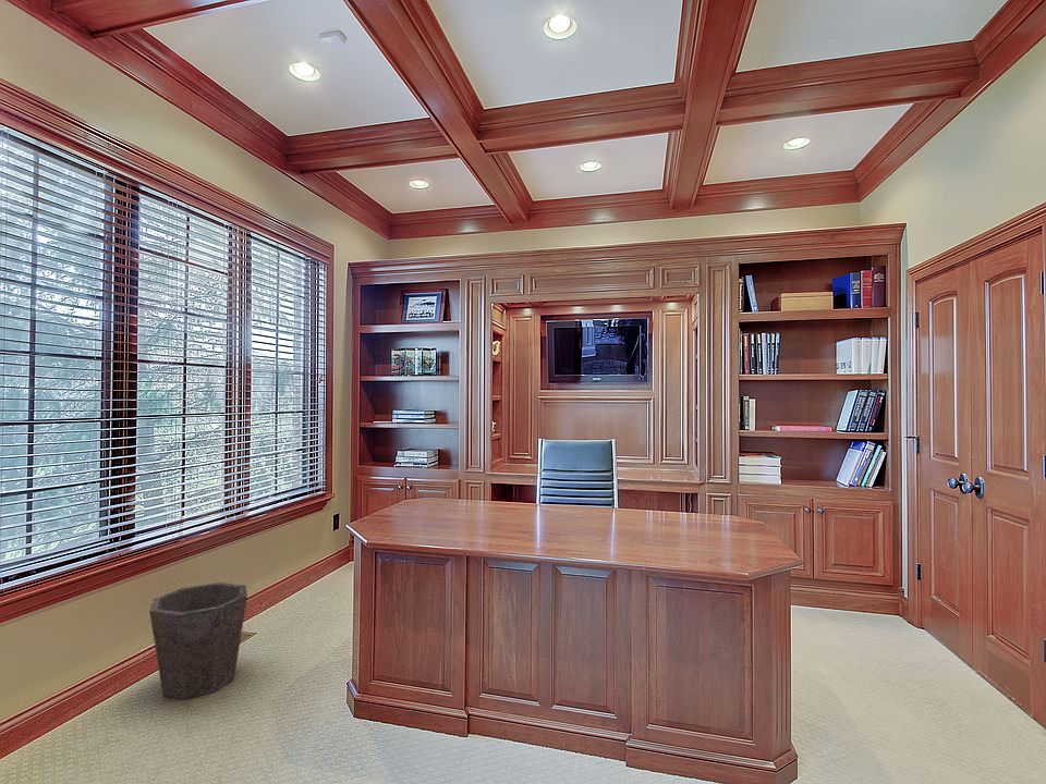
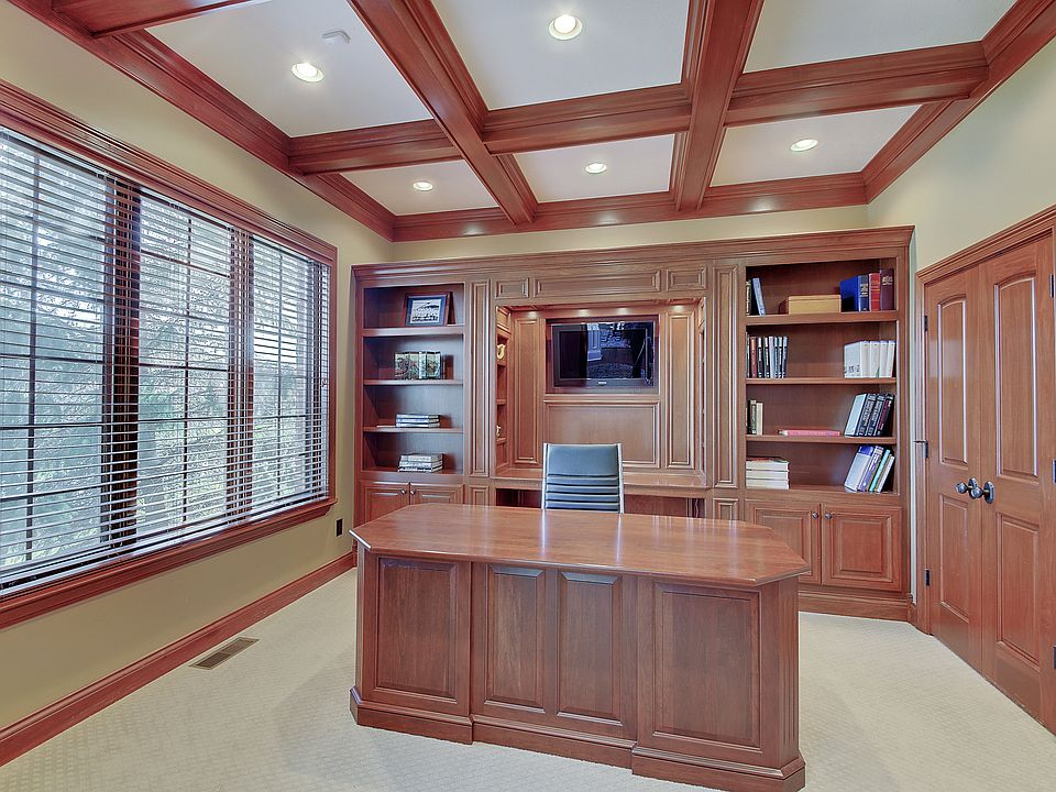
- waste bin [148,581,248,700]
